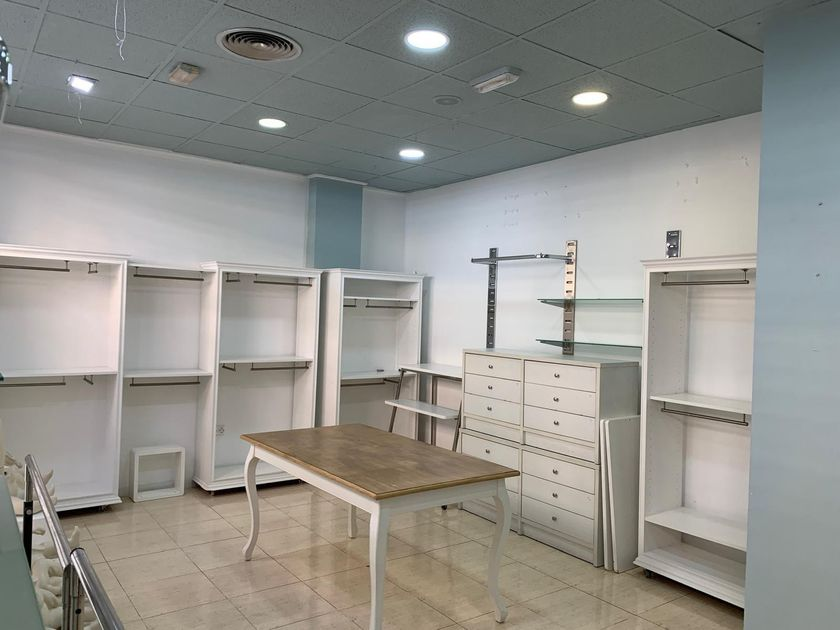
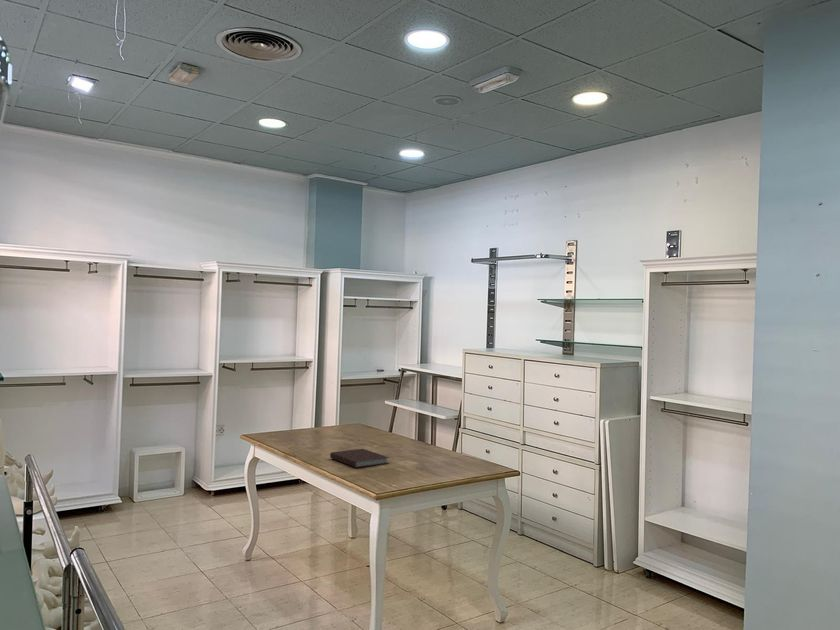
+ notebook [329,448,390,469]
